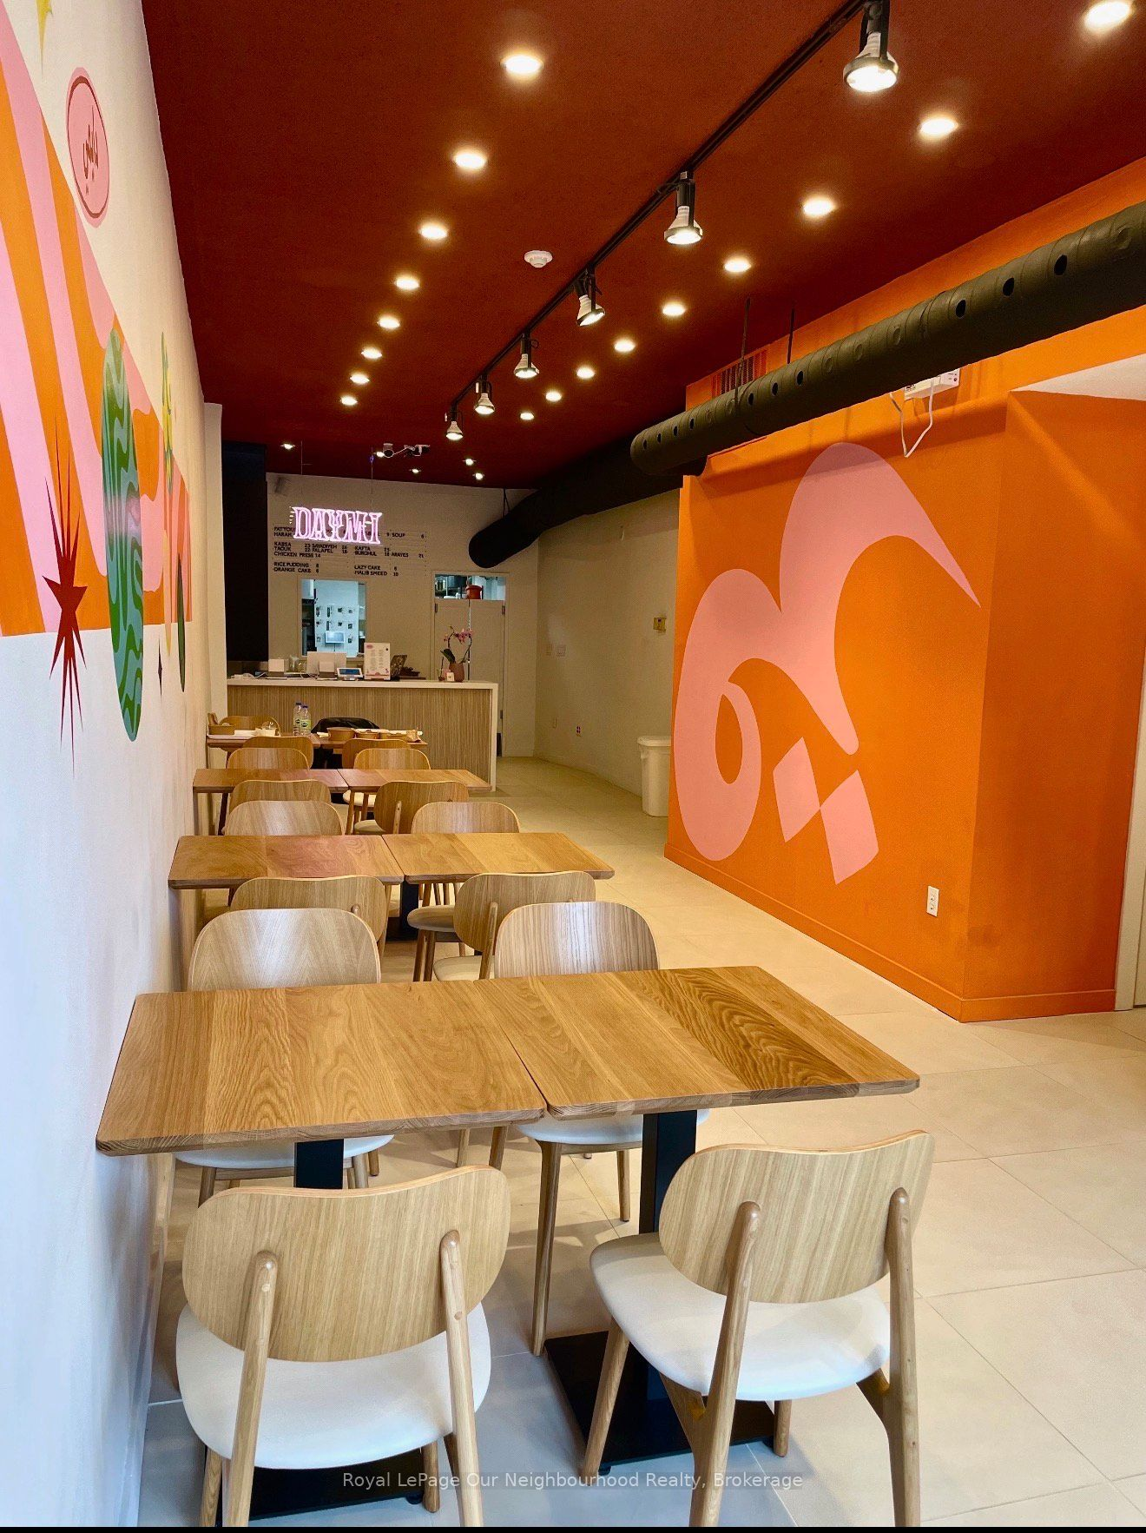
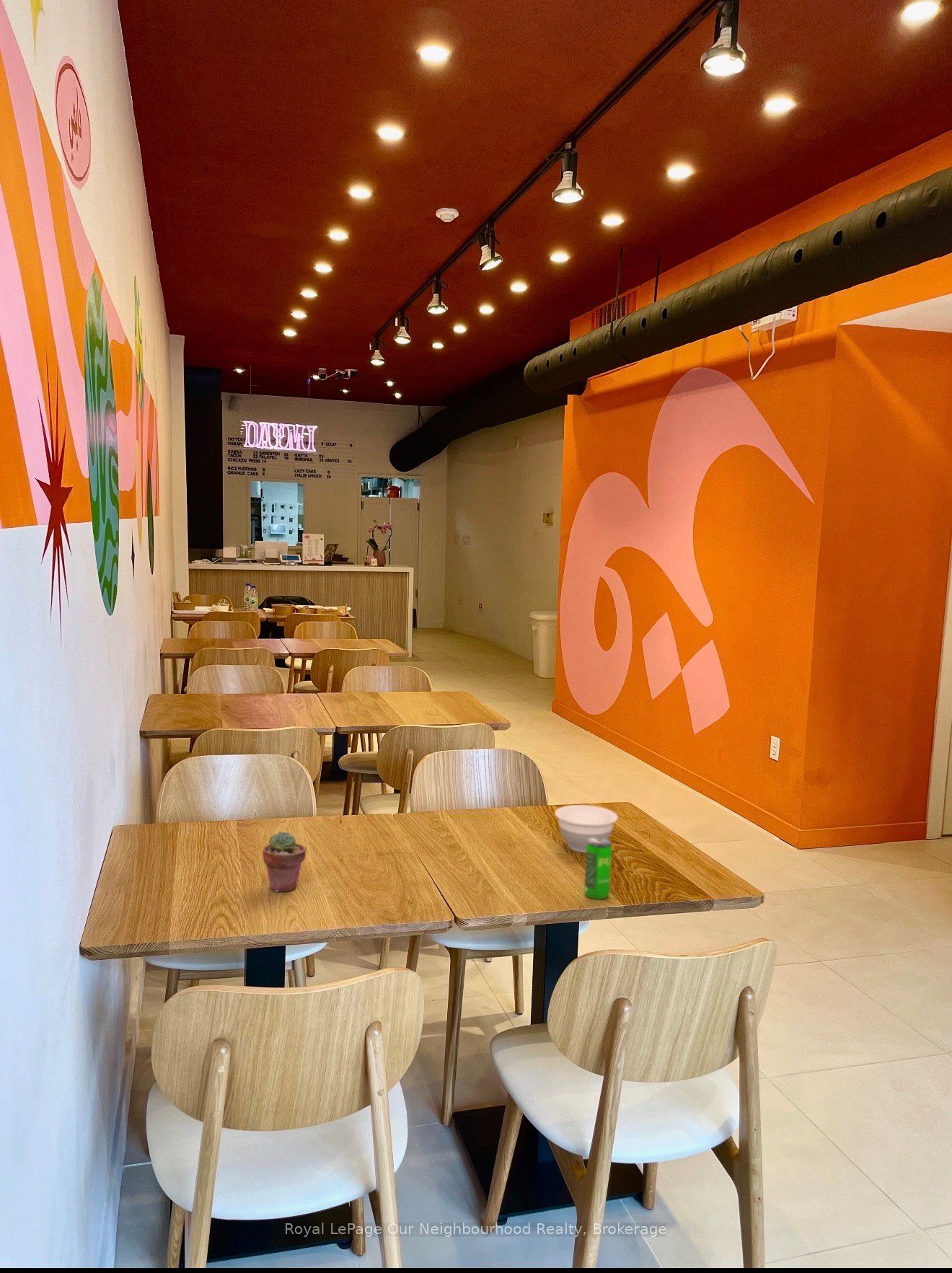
+ bowl [554,804,619,853]
+ potted succulent [262,830,307,893]
+ beverage can [584,837,612,900]
